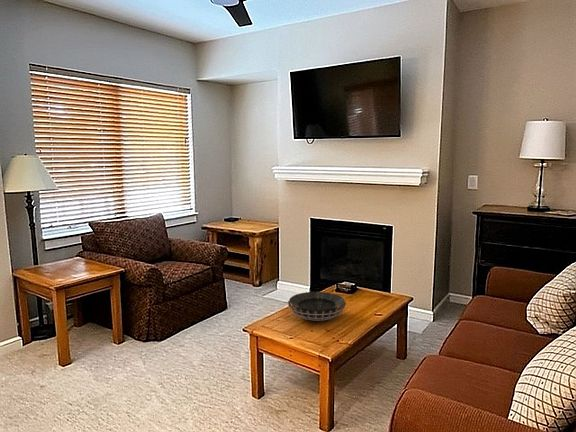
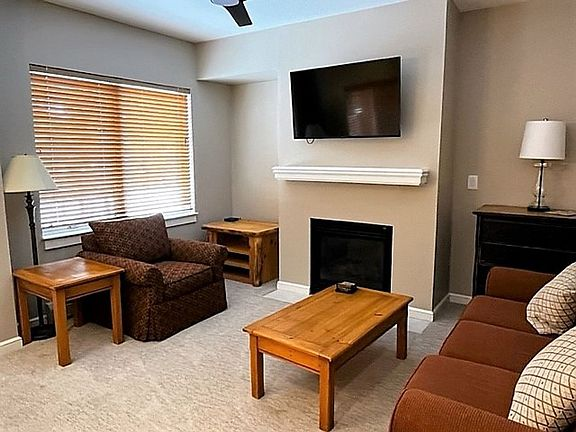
- decorative bowl [287,291,347,321]
